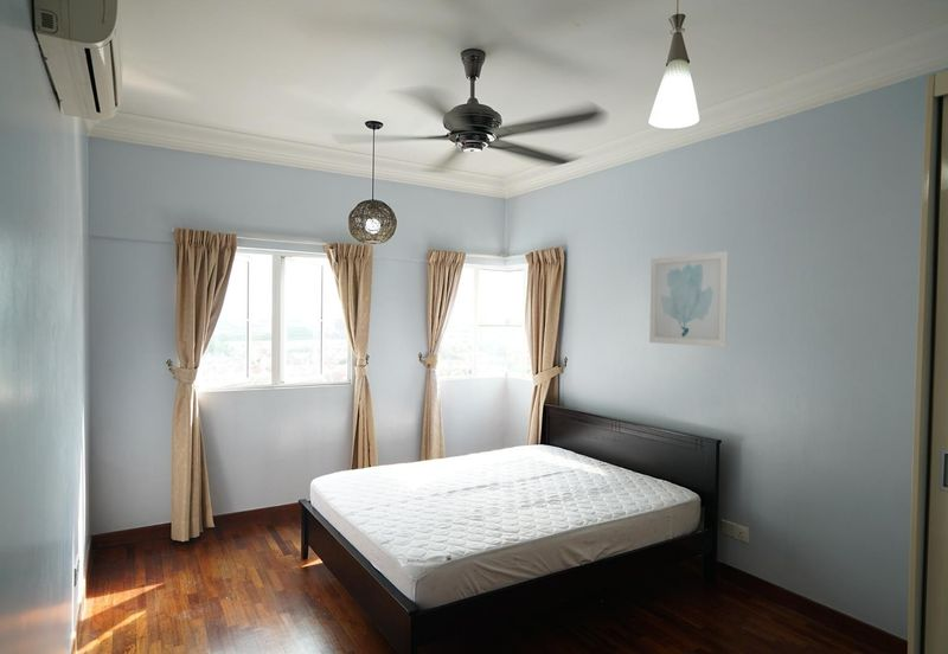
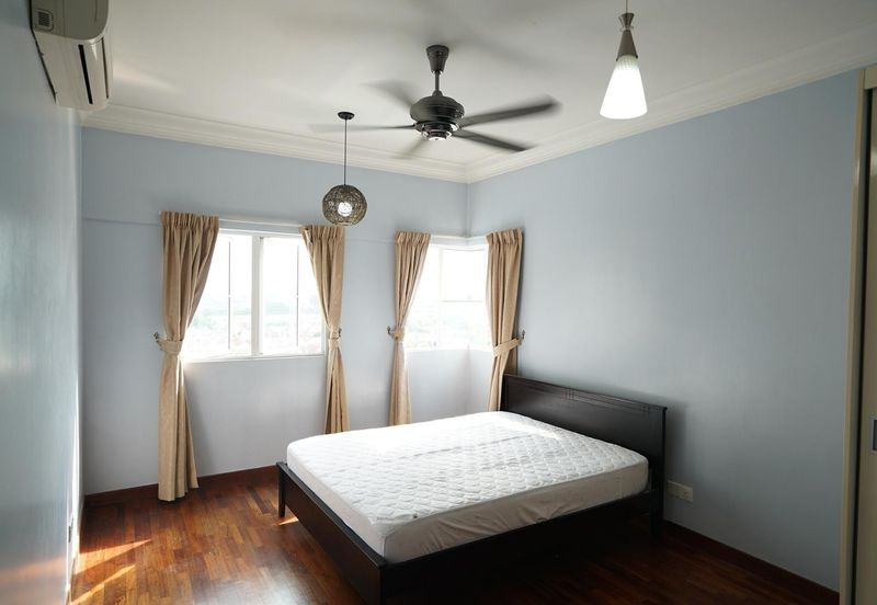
- wall art [648,250,729,348]
